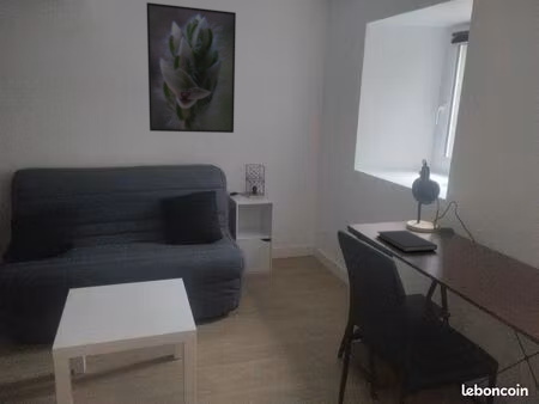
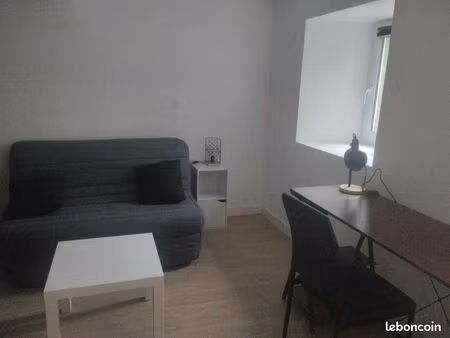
- diary [376,229,438,253]
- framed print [146,1,237,134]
